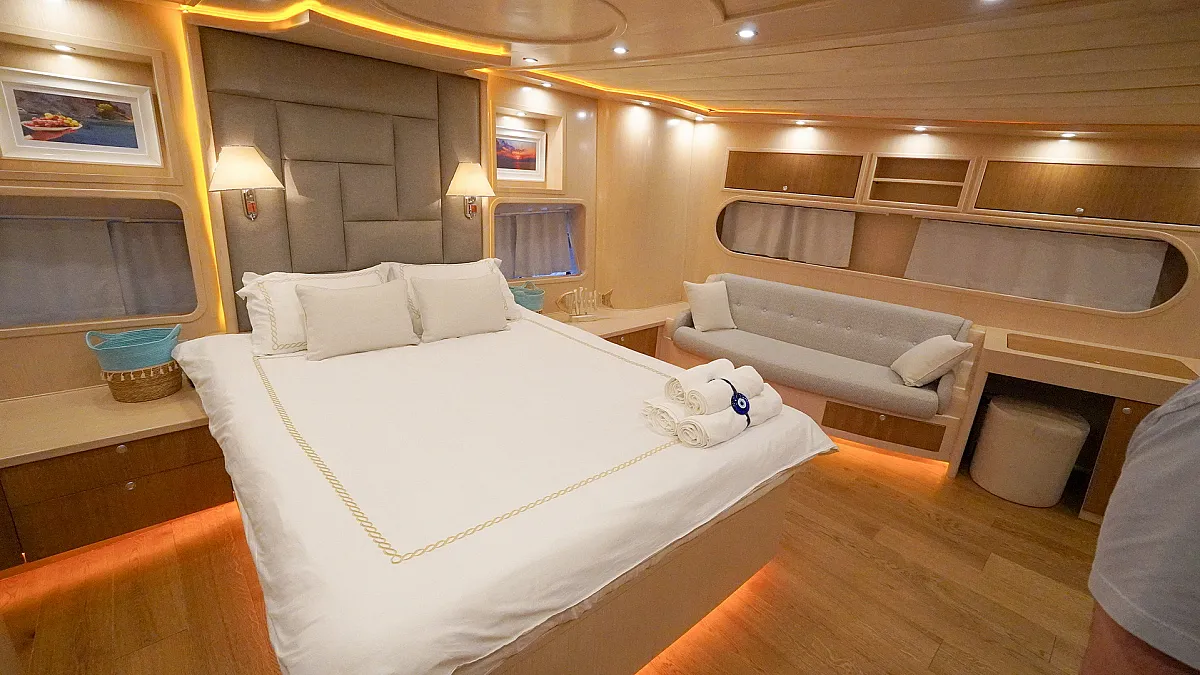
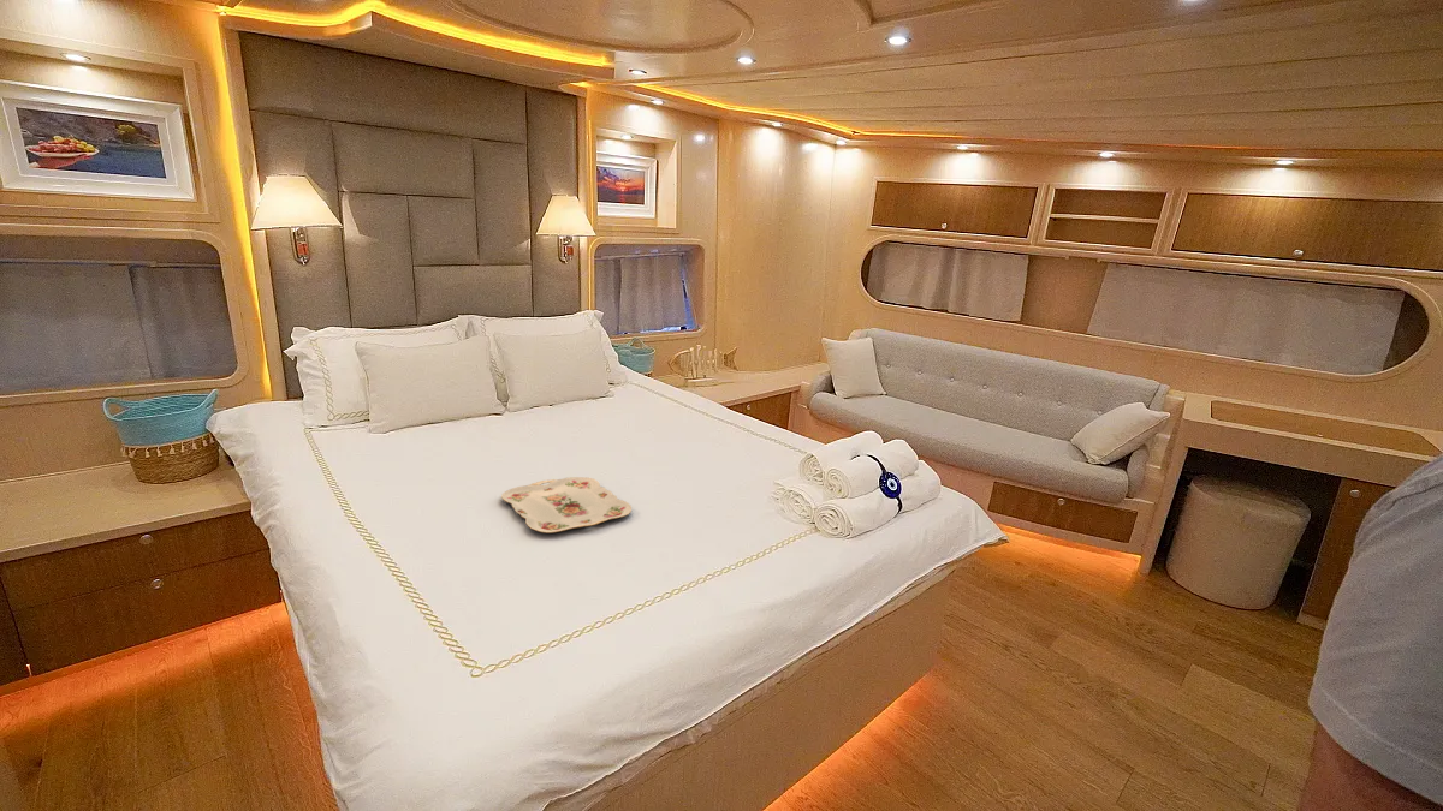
+ serving tray [500,476,633,535]
